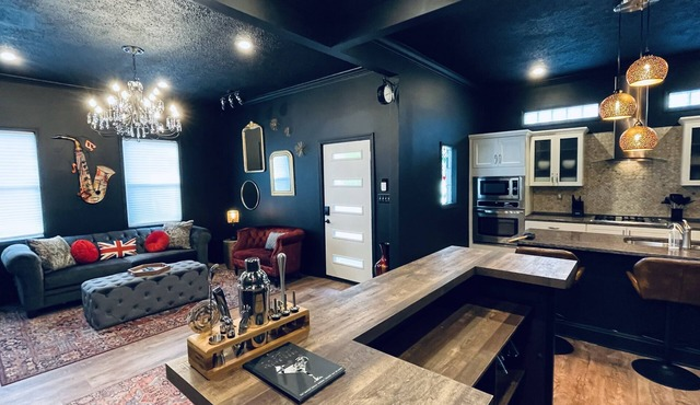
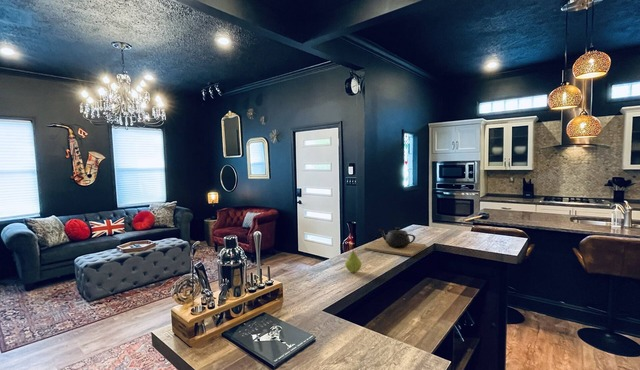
+ fruit [344,250,362,273]
+ teapot [363,227,427,257]
